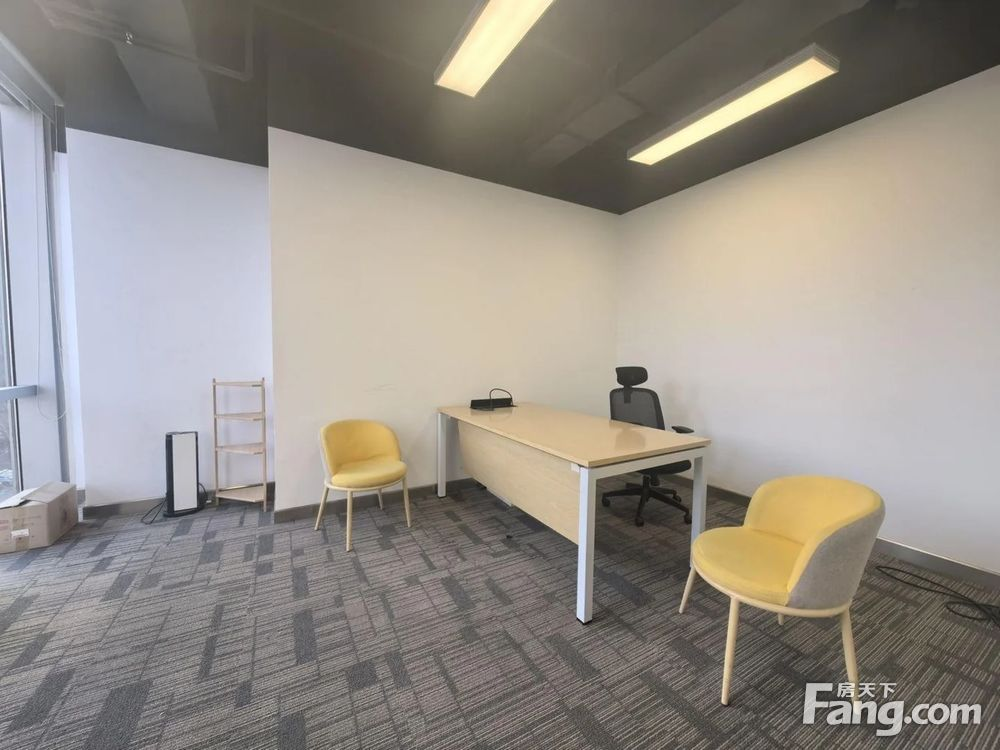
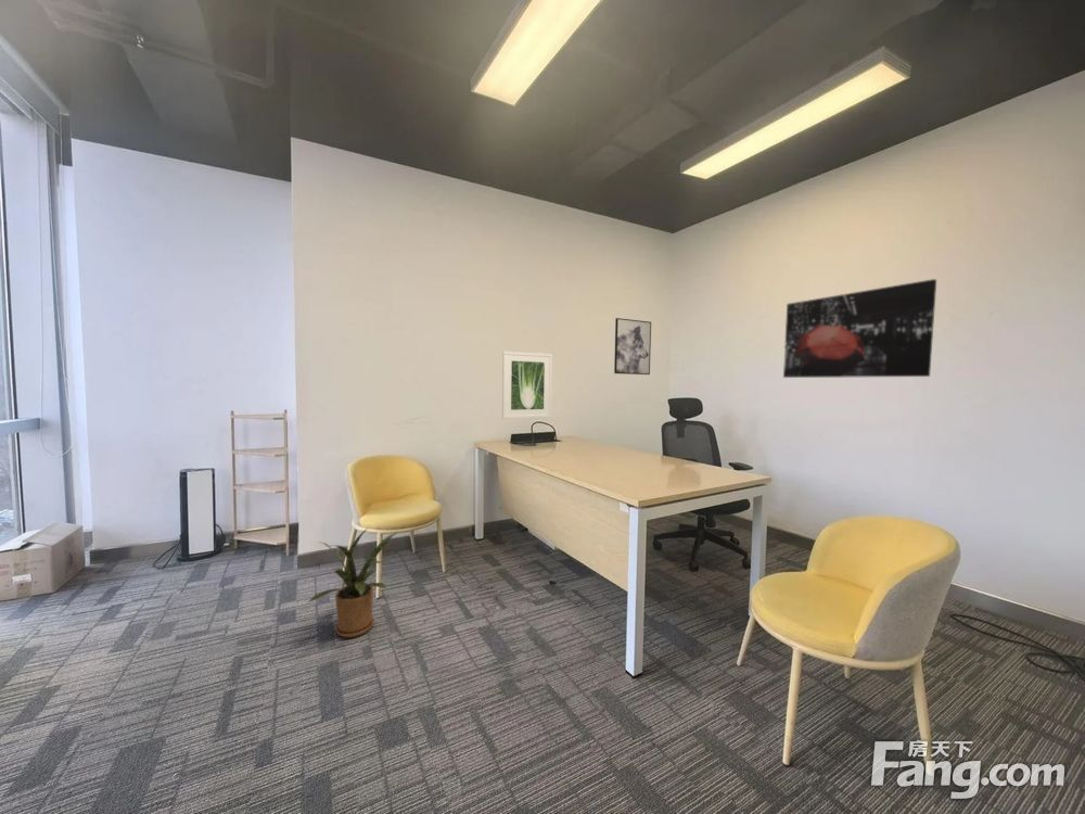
+ wall art [782,278,937,379]
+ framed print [501,351,553,420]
+ wall art [613,317,652,376]
+ house plant [306,526,398,638]
